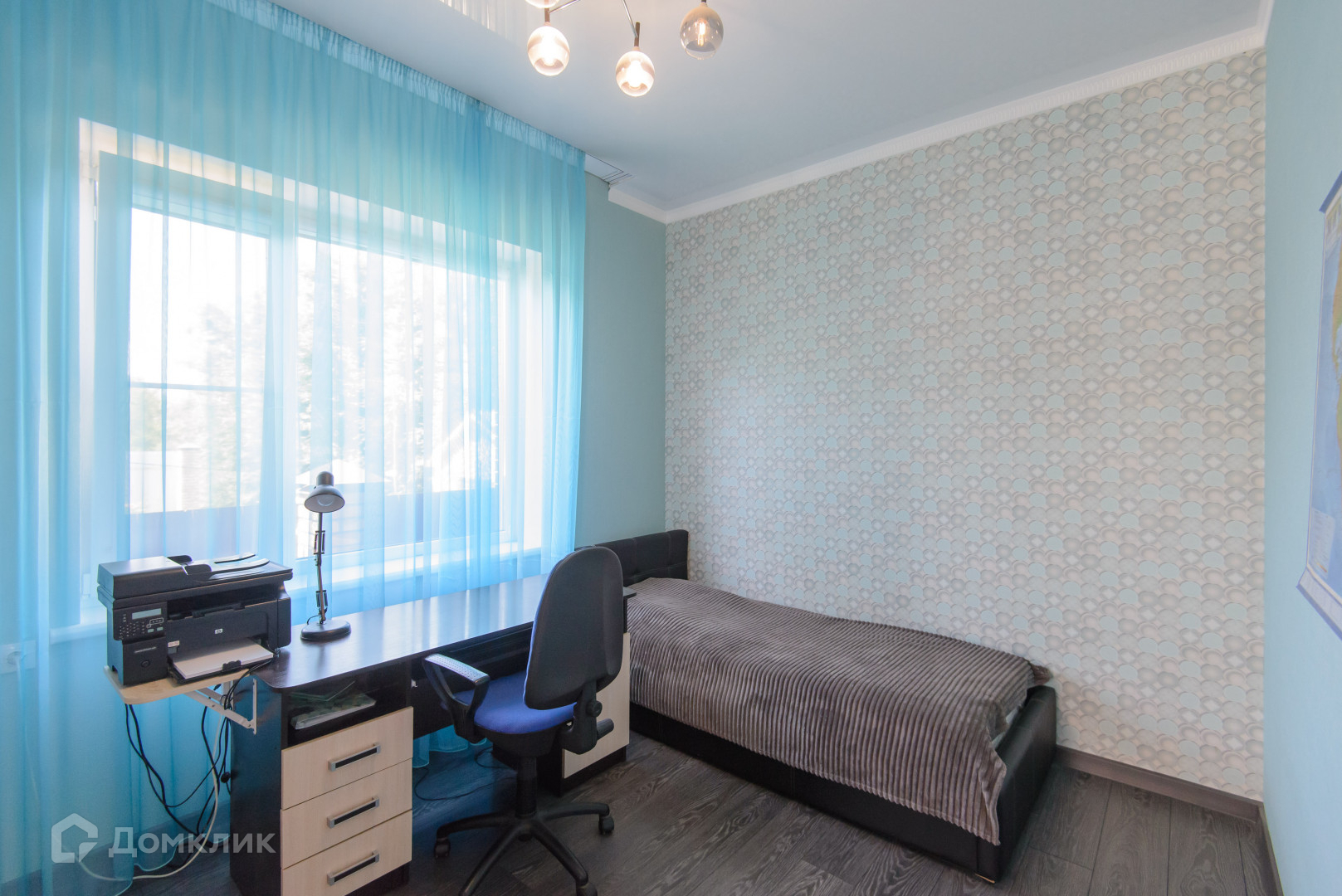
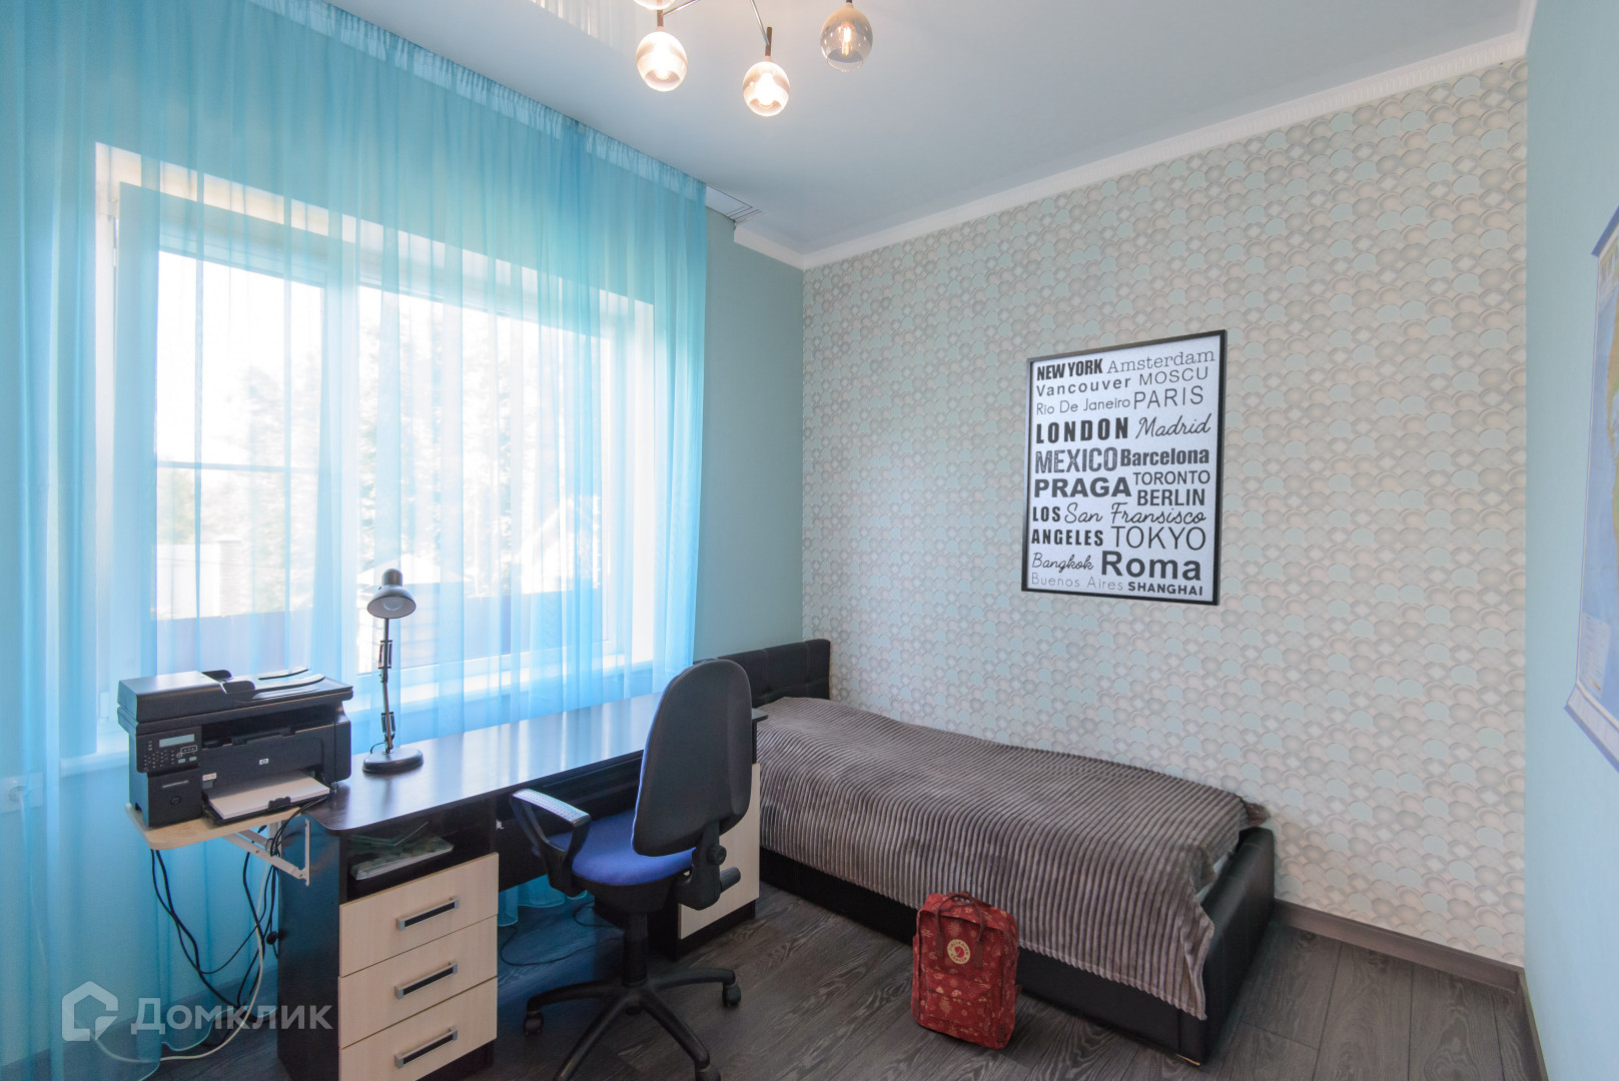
+ backpack [910,889,1023,1051]
+ wall art [1021,328,1228,607]
